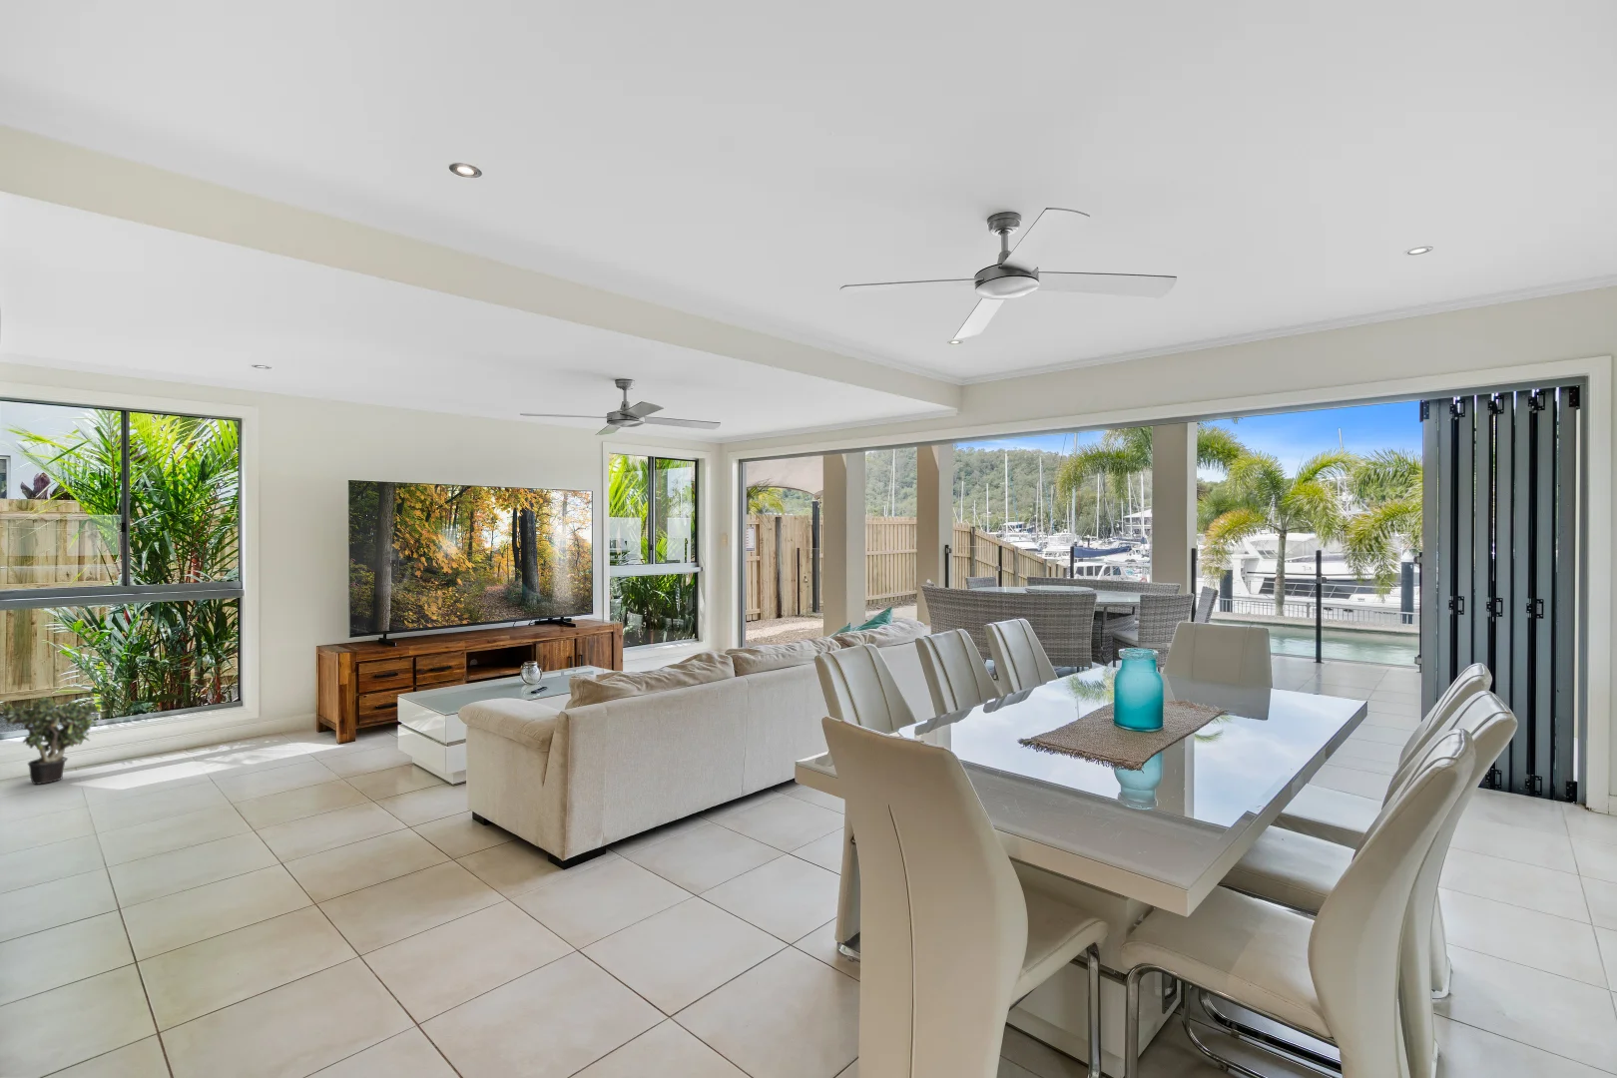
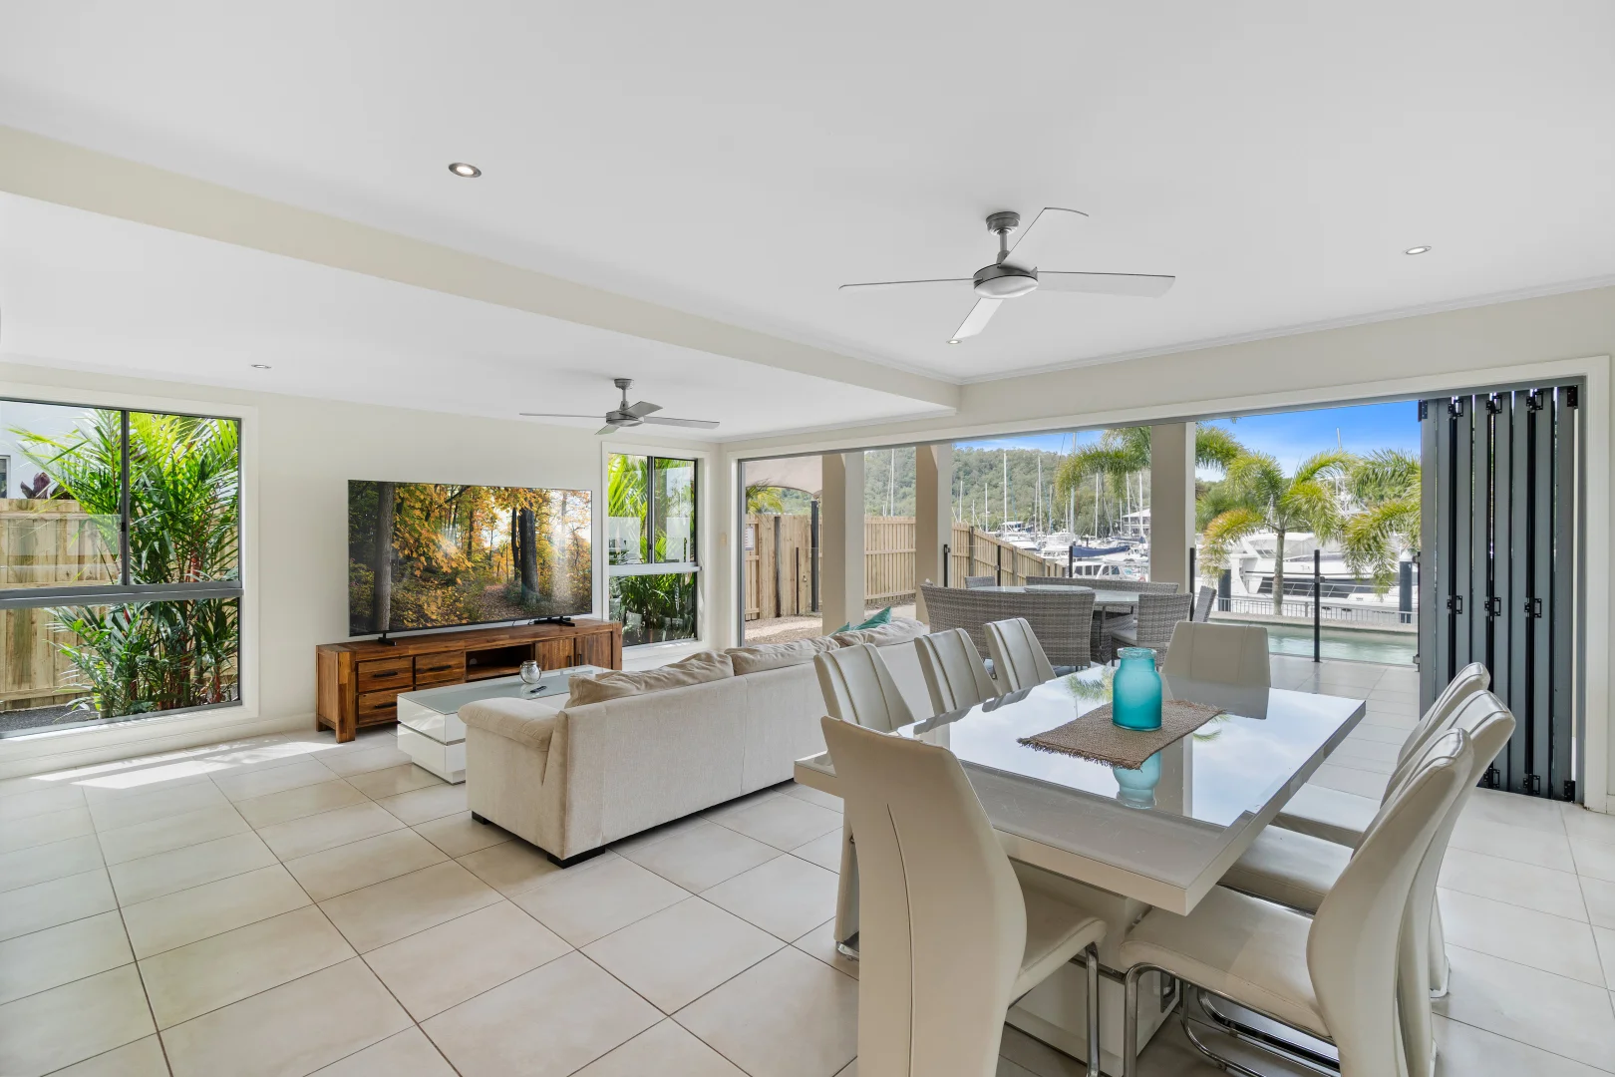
- potted plant [0,694,101,786]
